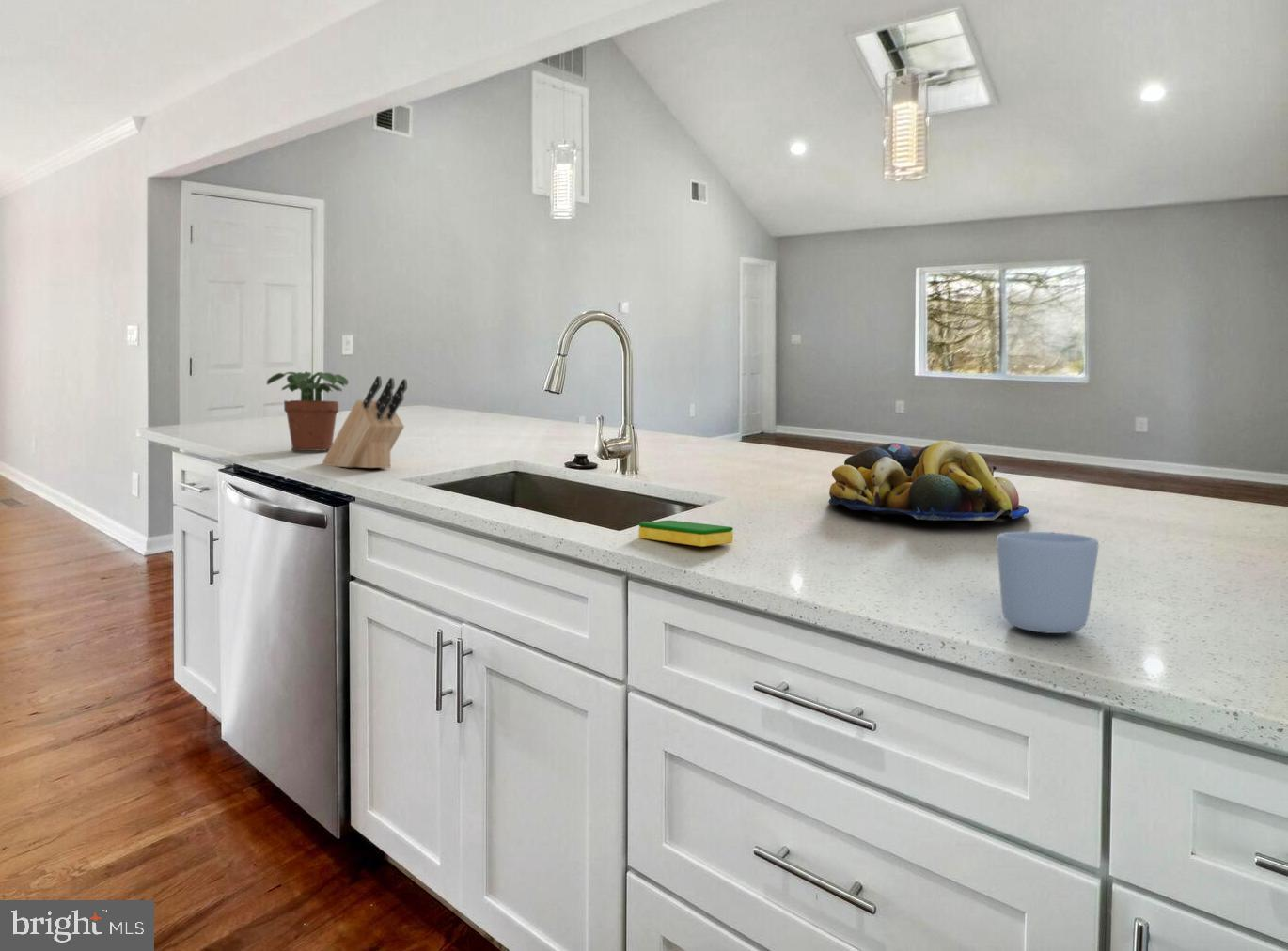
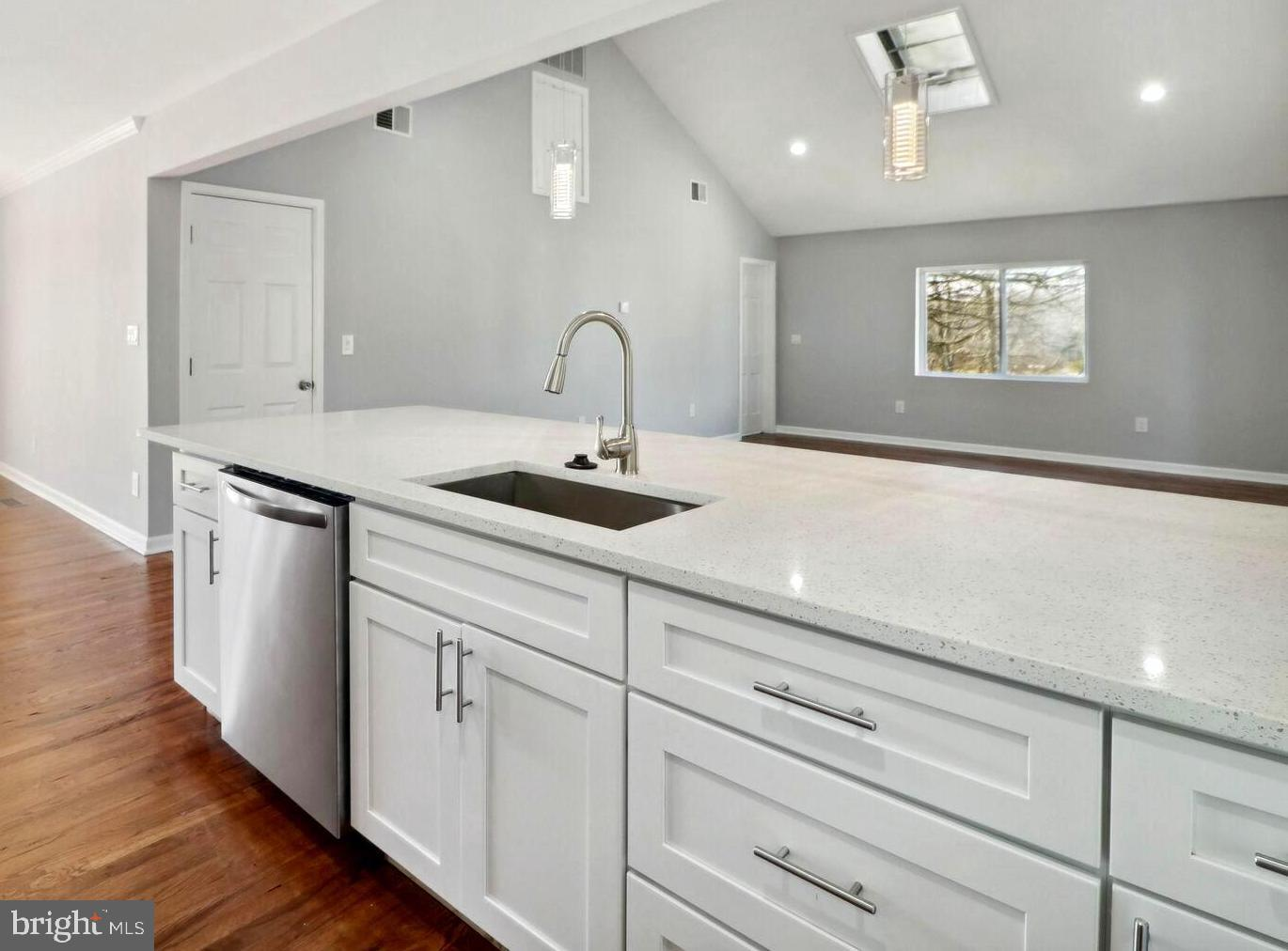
- dish sponge [638,520,734,548]
- potted plant [266,370,350,452]
- mug [996,531,1099,634]
- knife block [322,375,408,469]
- fruit bowl [827,440,1029,522]
